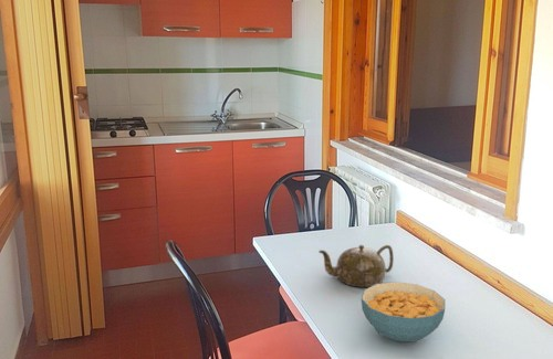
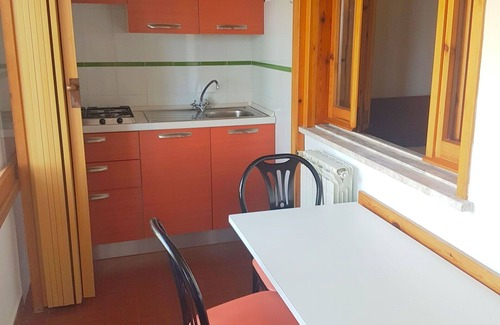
- cereal bowl [361,281,446,344]
- teapot [319,244,395,288]
